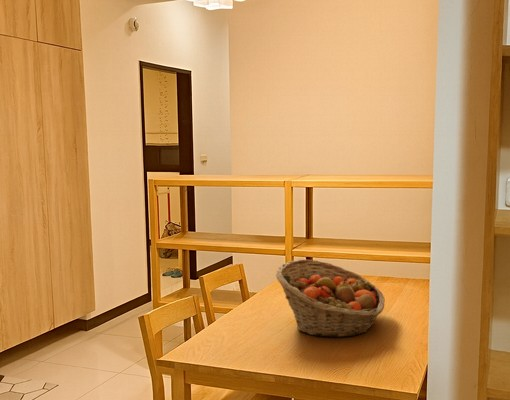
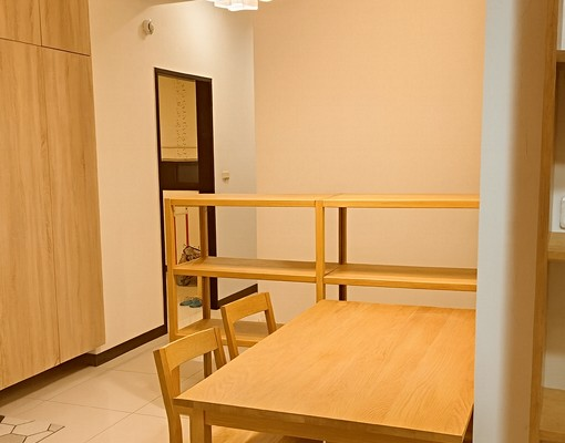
- fruit basket [275,258,386,338]
